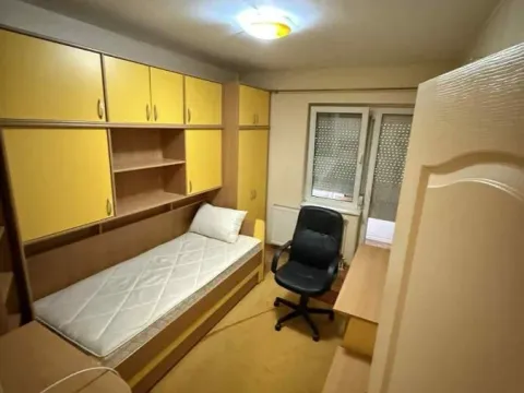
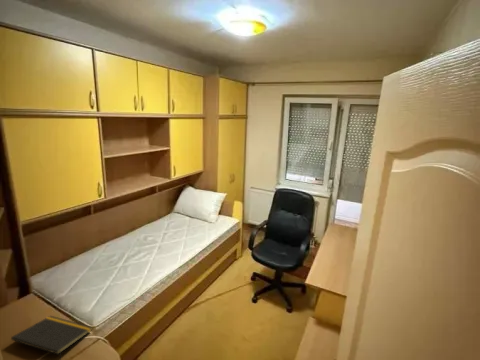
+ notepad [10,315,93,360]
